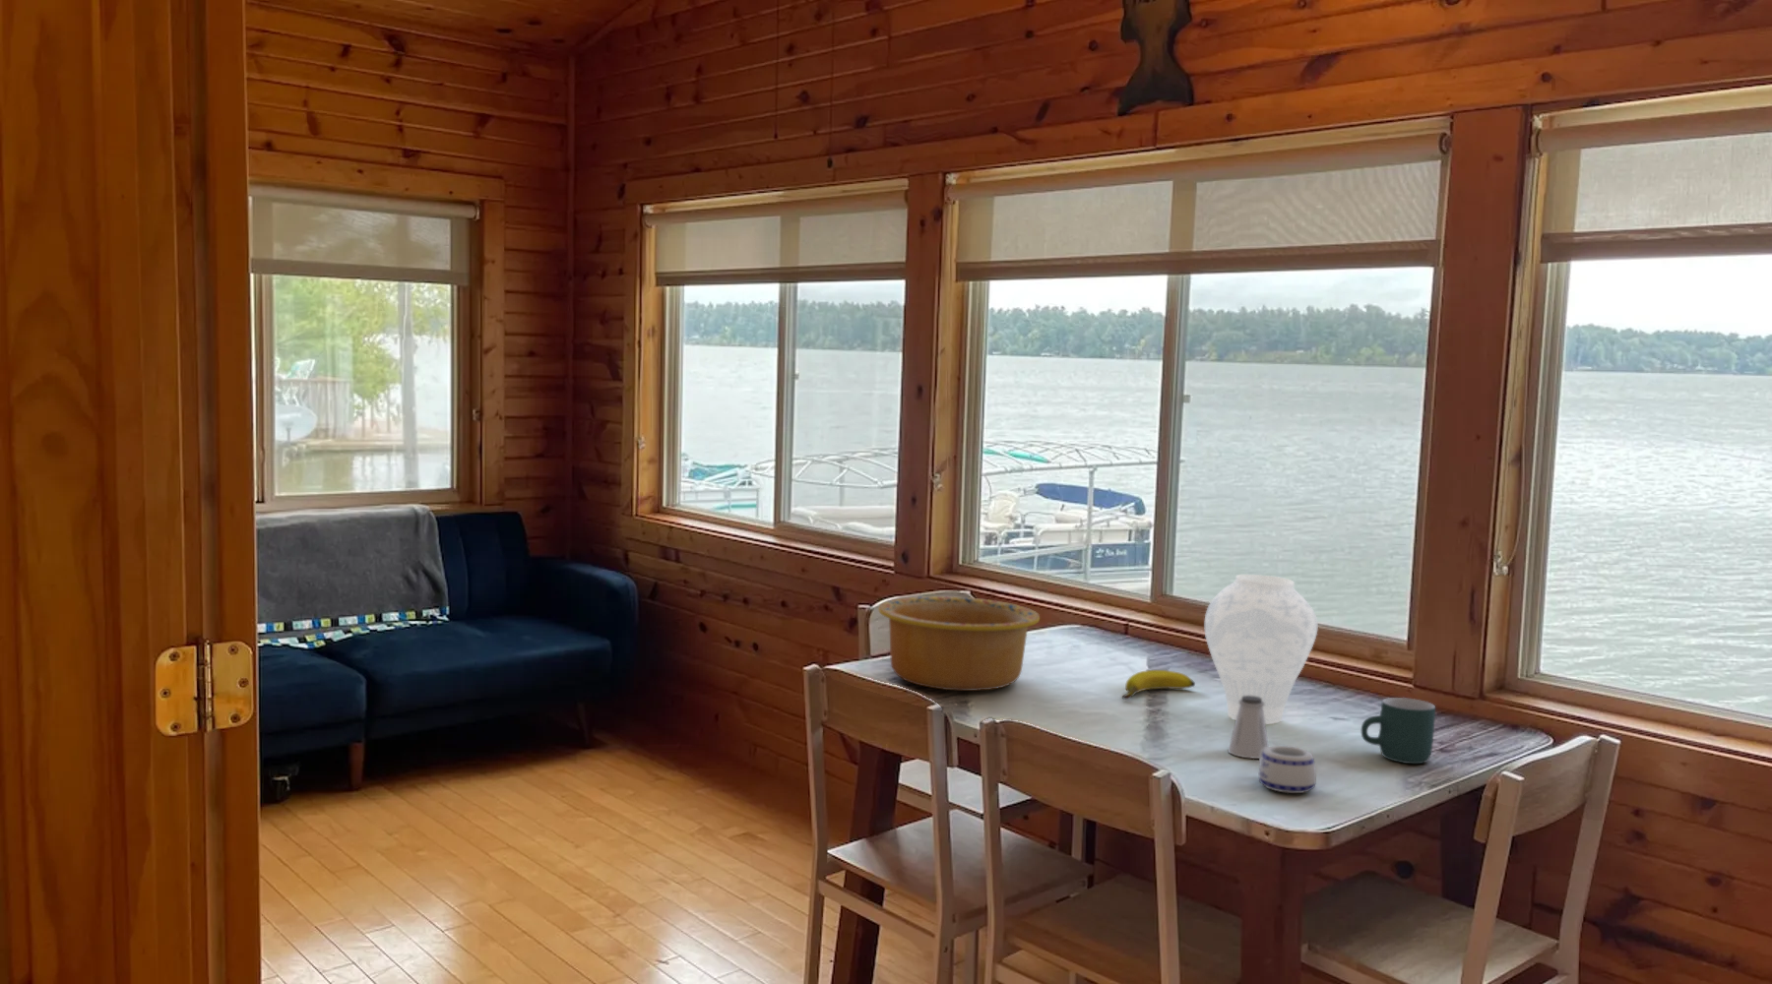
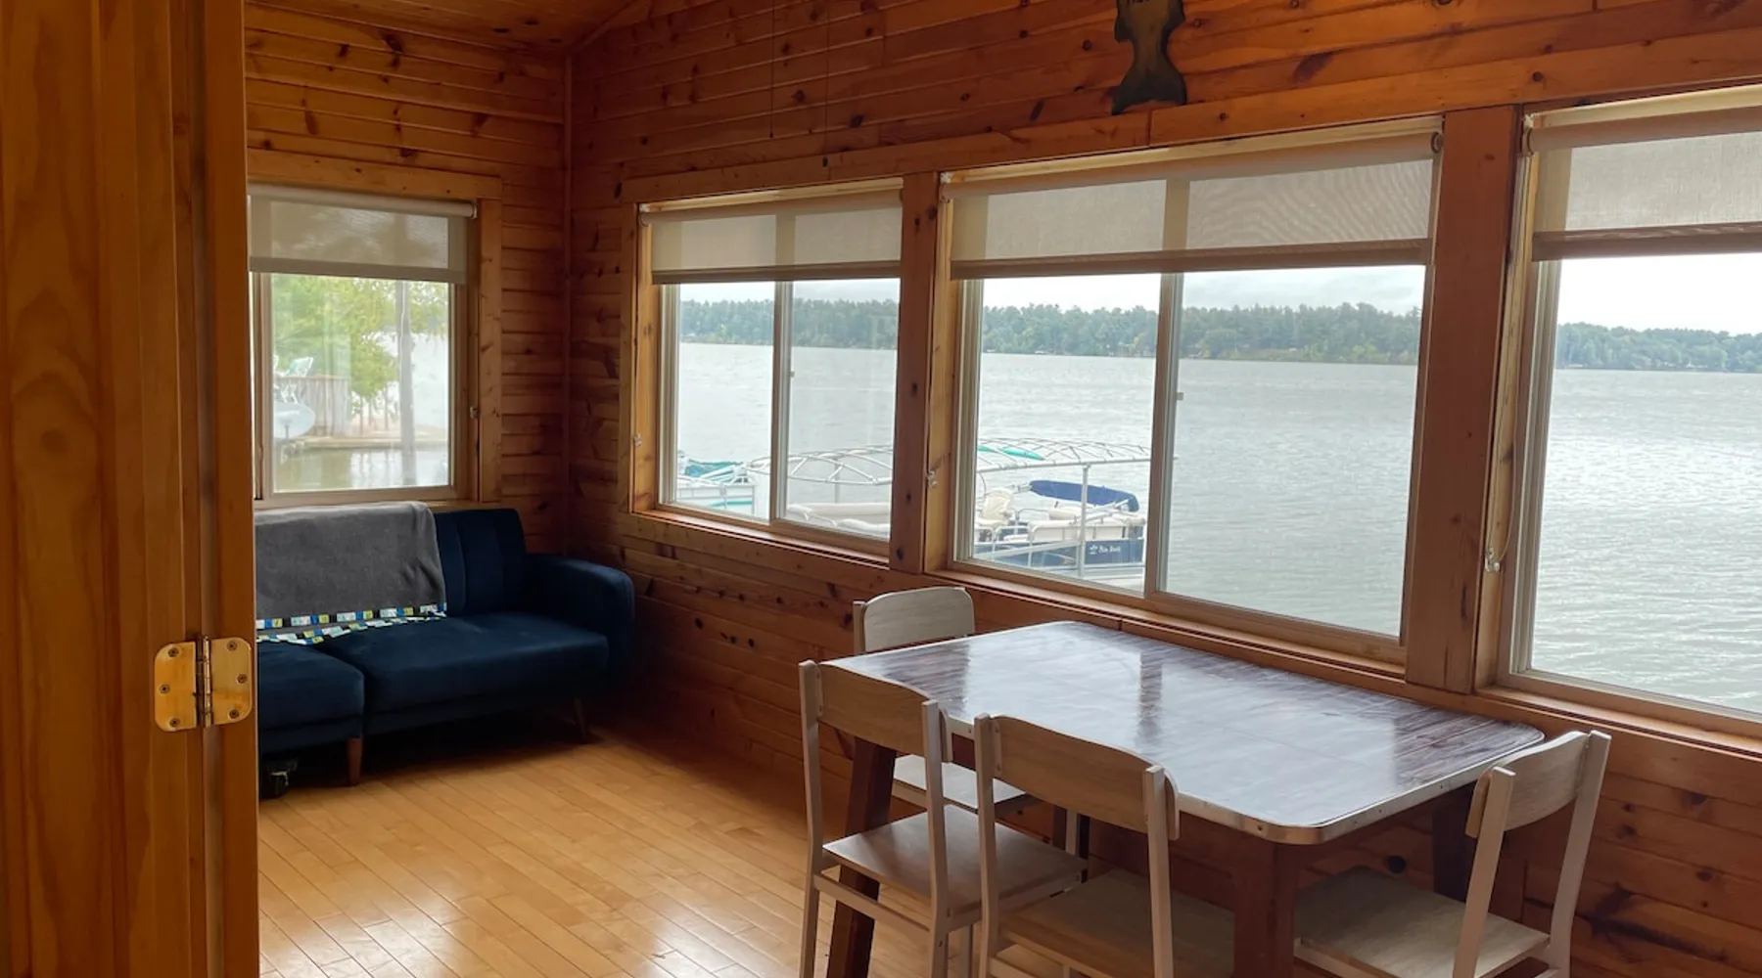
- saltshaker [1228,696,1270,760]
- banana [1121,669,1196,700]
- bowl [878,595,1041,692]
- vase [1204,573,1319,725]
- mug [1257,745,1317,794]
- mug [1360,697,1436,765]
